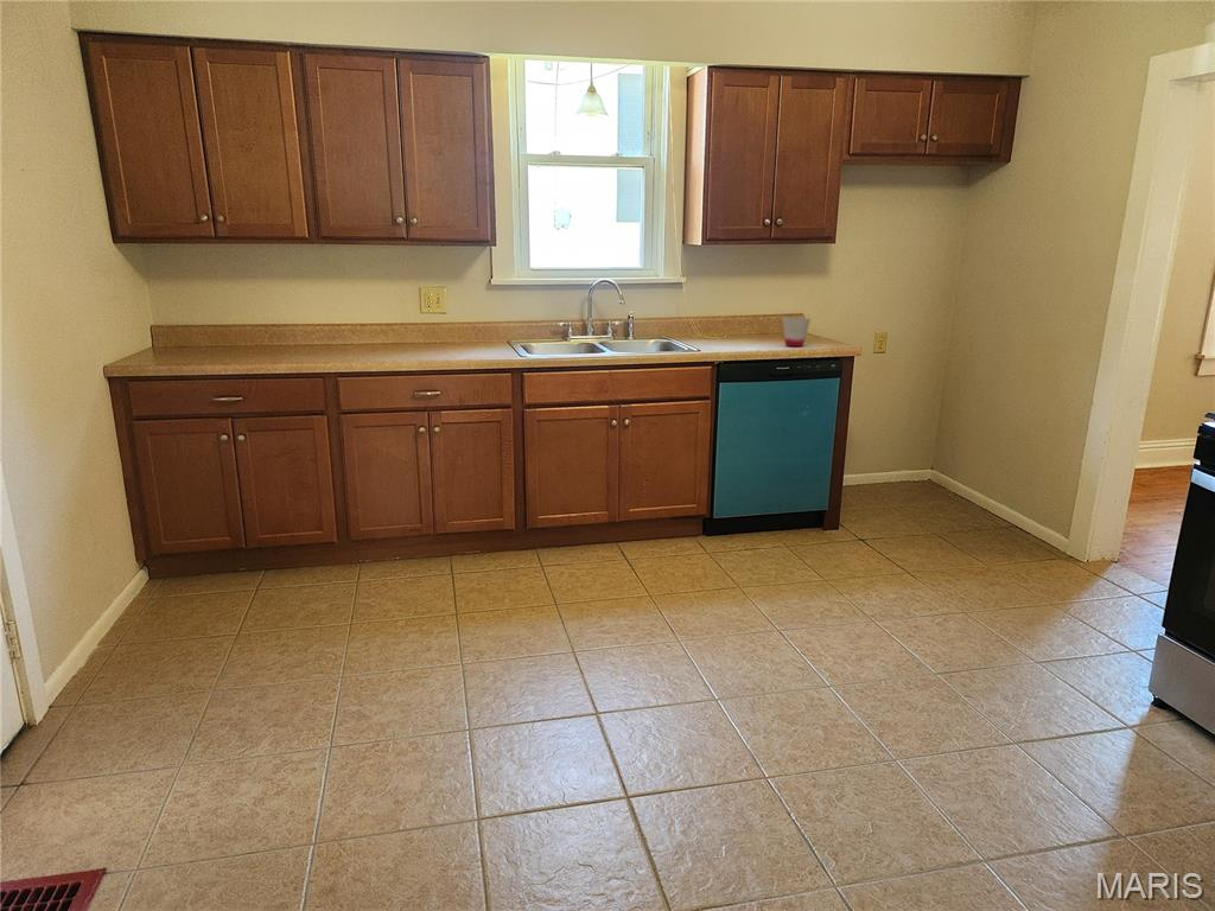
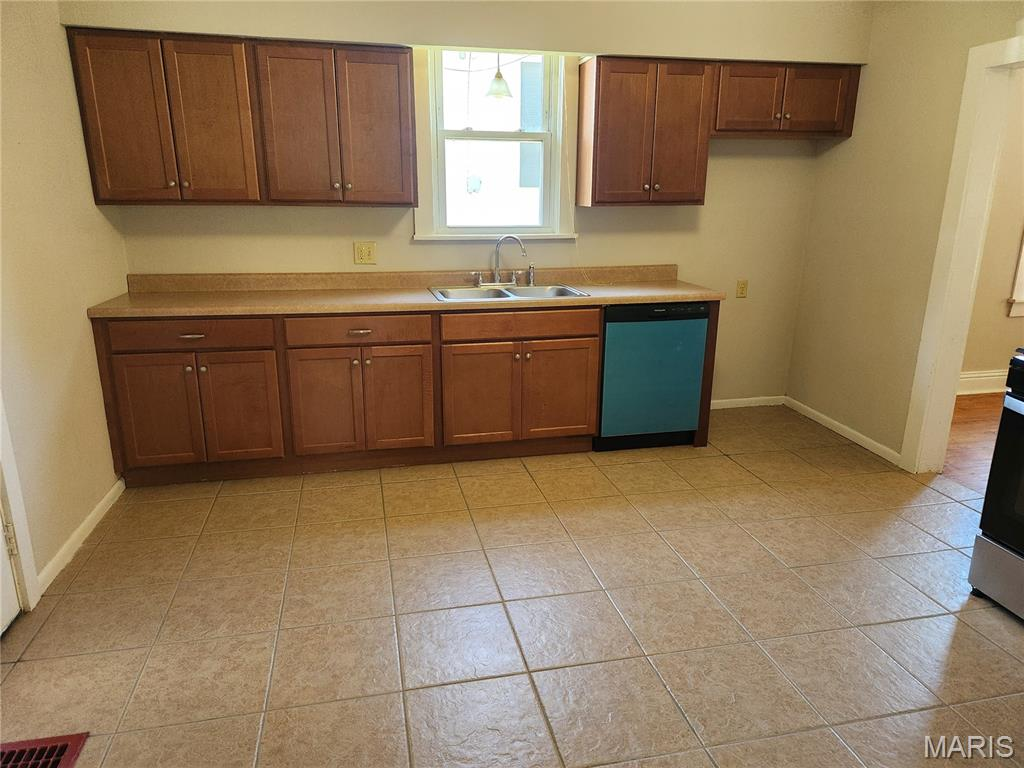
- cup [781,317,812,348]
